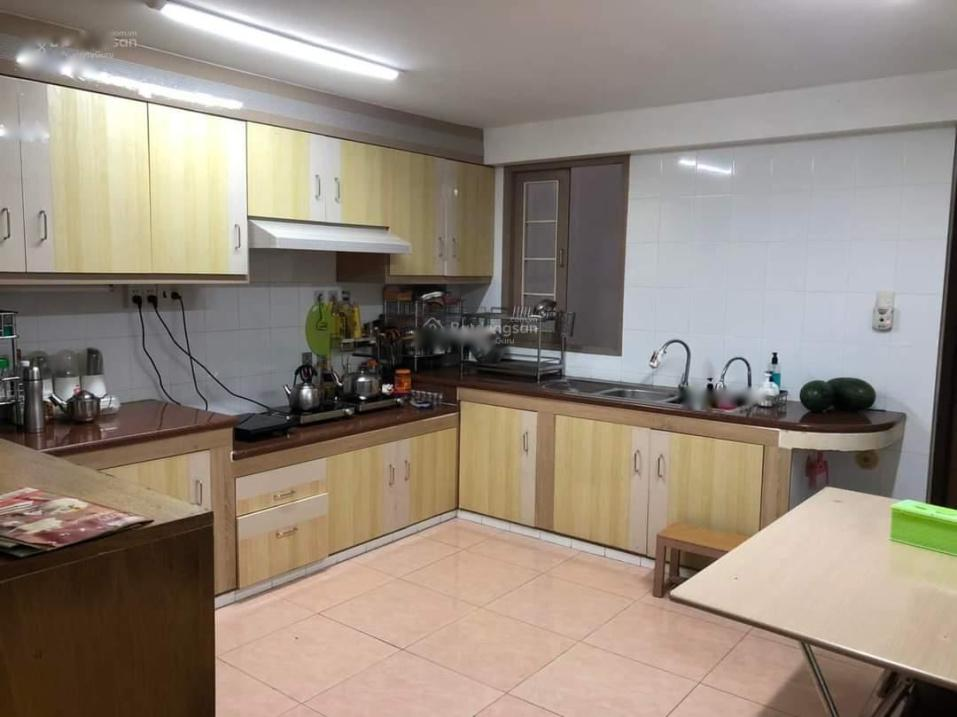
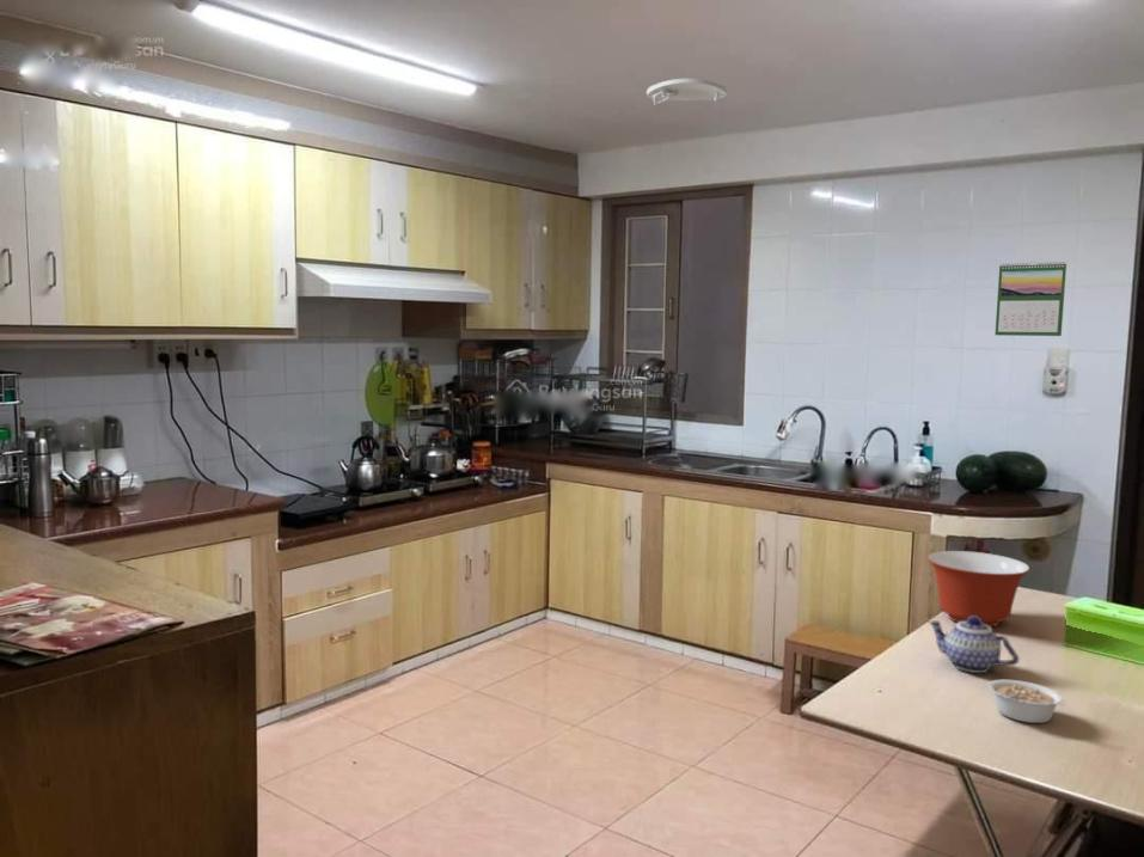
+ smoke detector [646,78,728,106]
+ mixing bowl [926,550,1030,628]
+ teapot [926,616,1020,674]
+ calendar [995,261,1067,337]
+ legume [986,679,1067,724]
